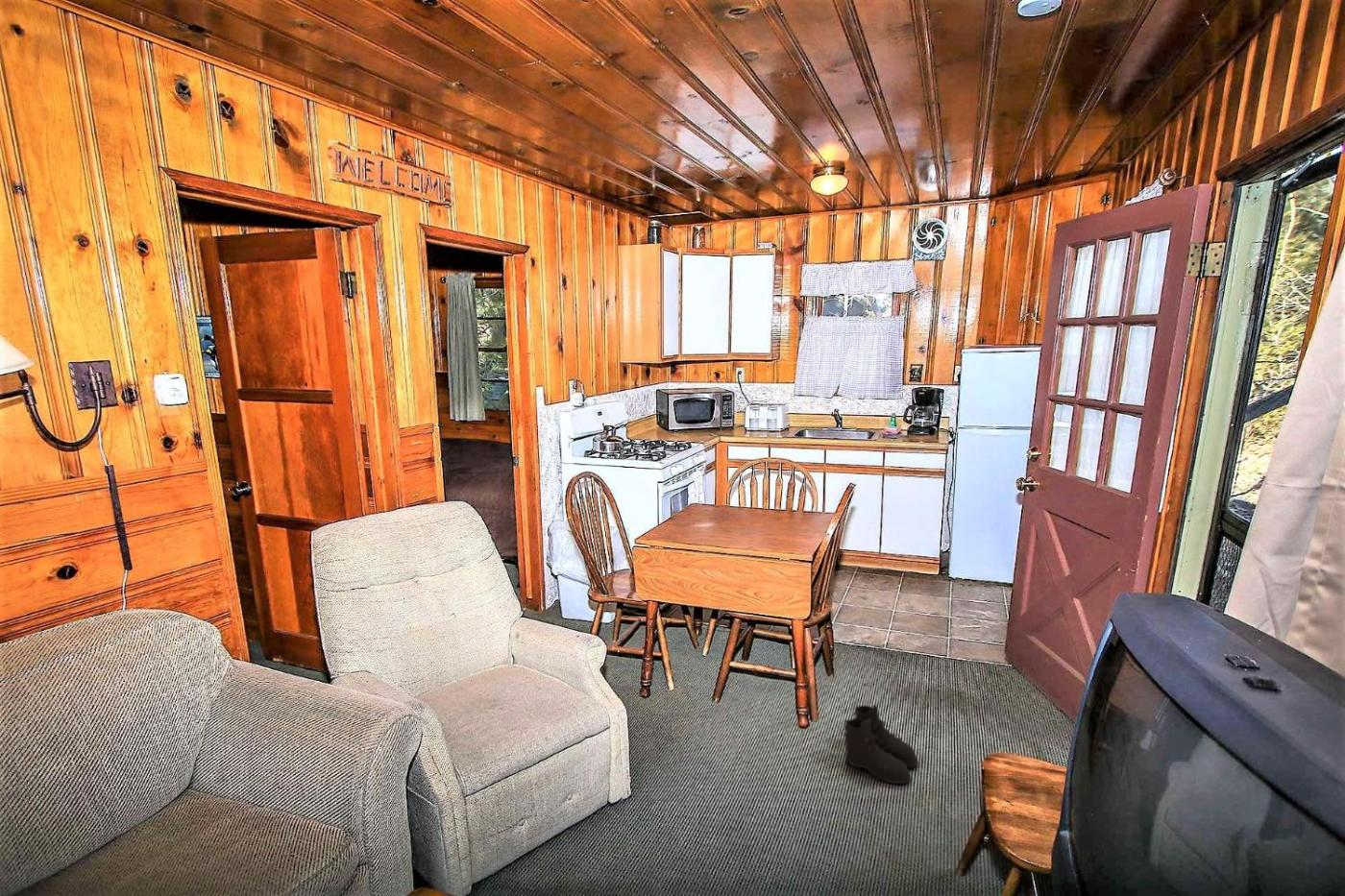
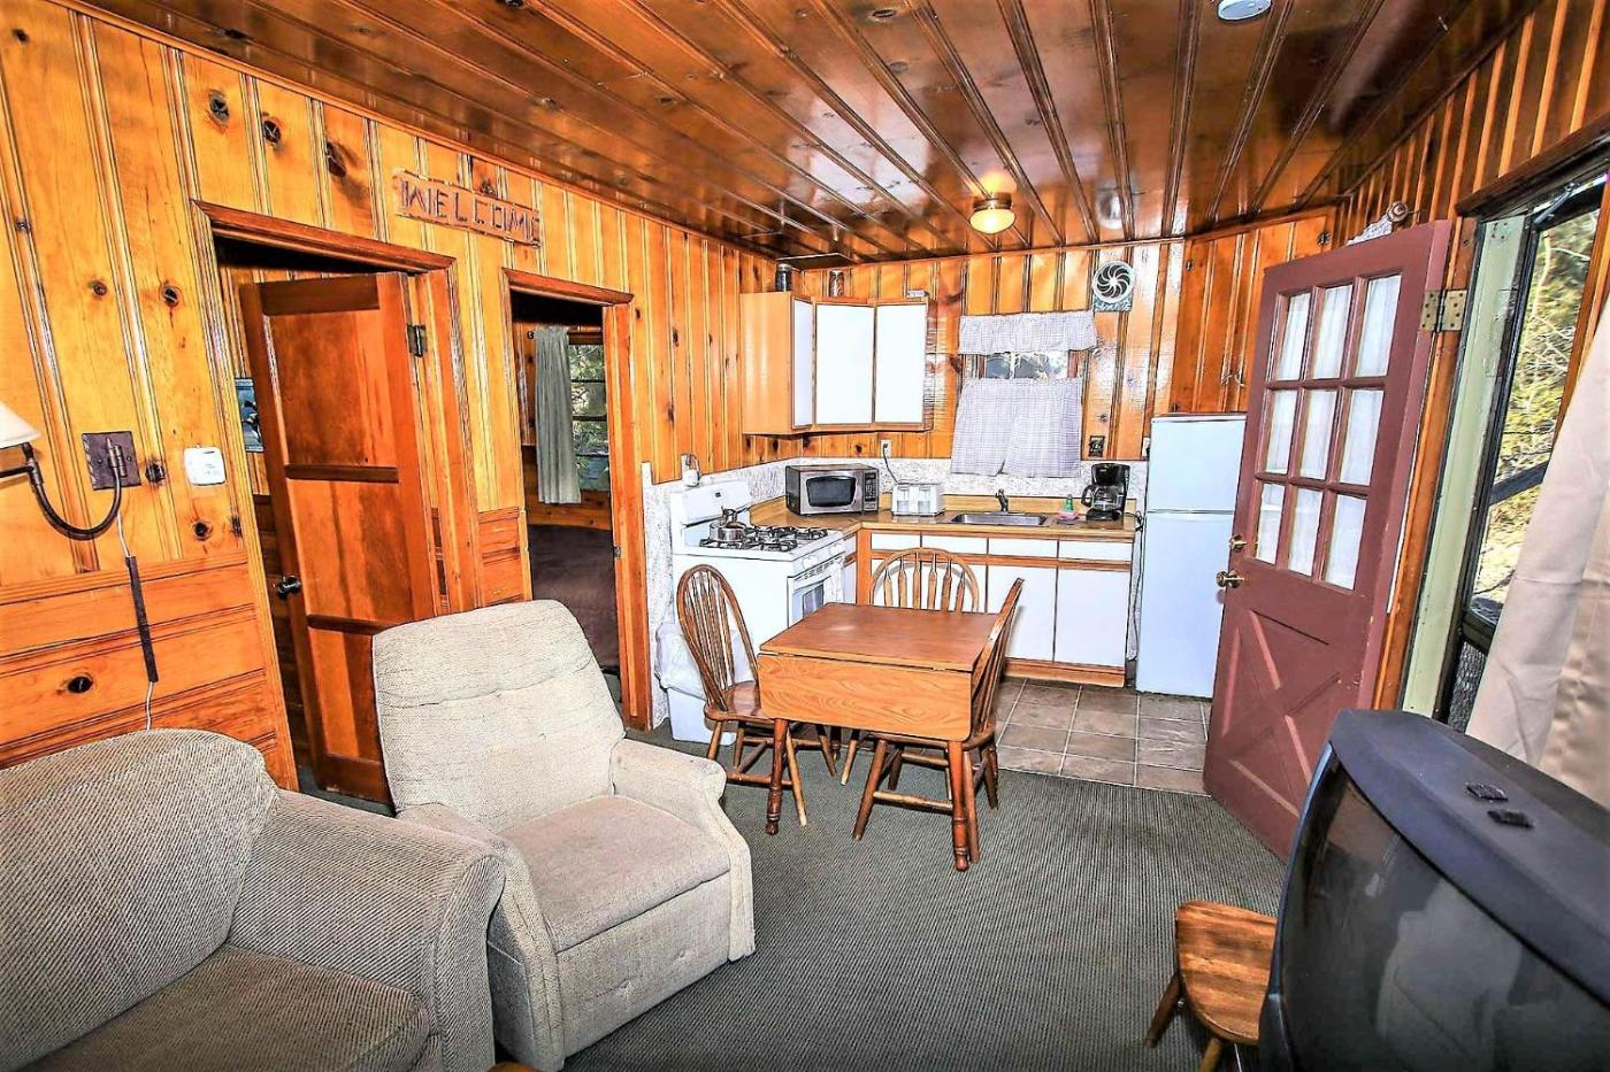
- boots [841,704,919,786]
